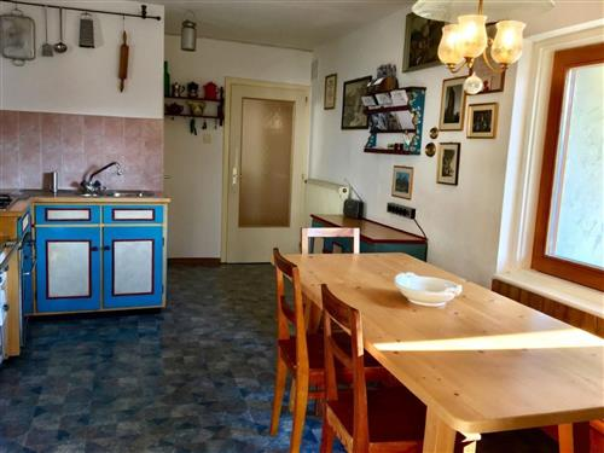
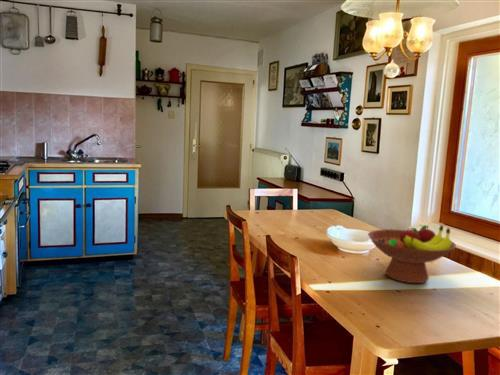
+ fruit bowl [367,224,457,284]
